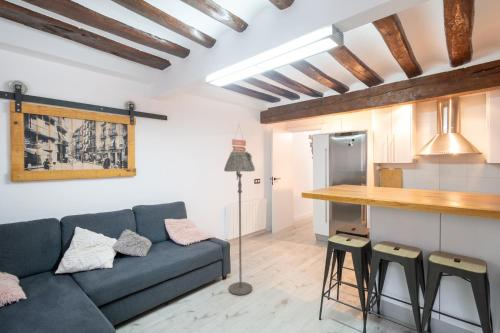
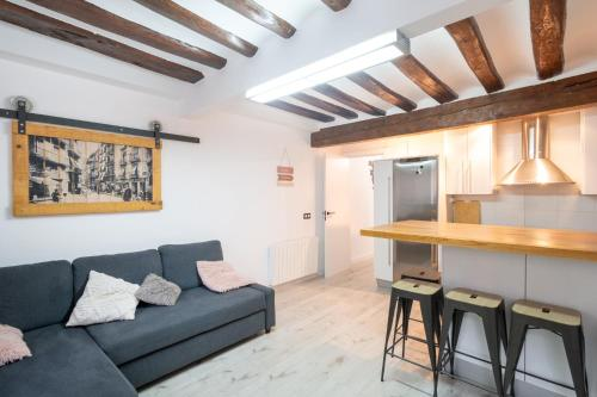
- floor lamp [223,150,256,296]
